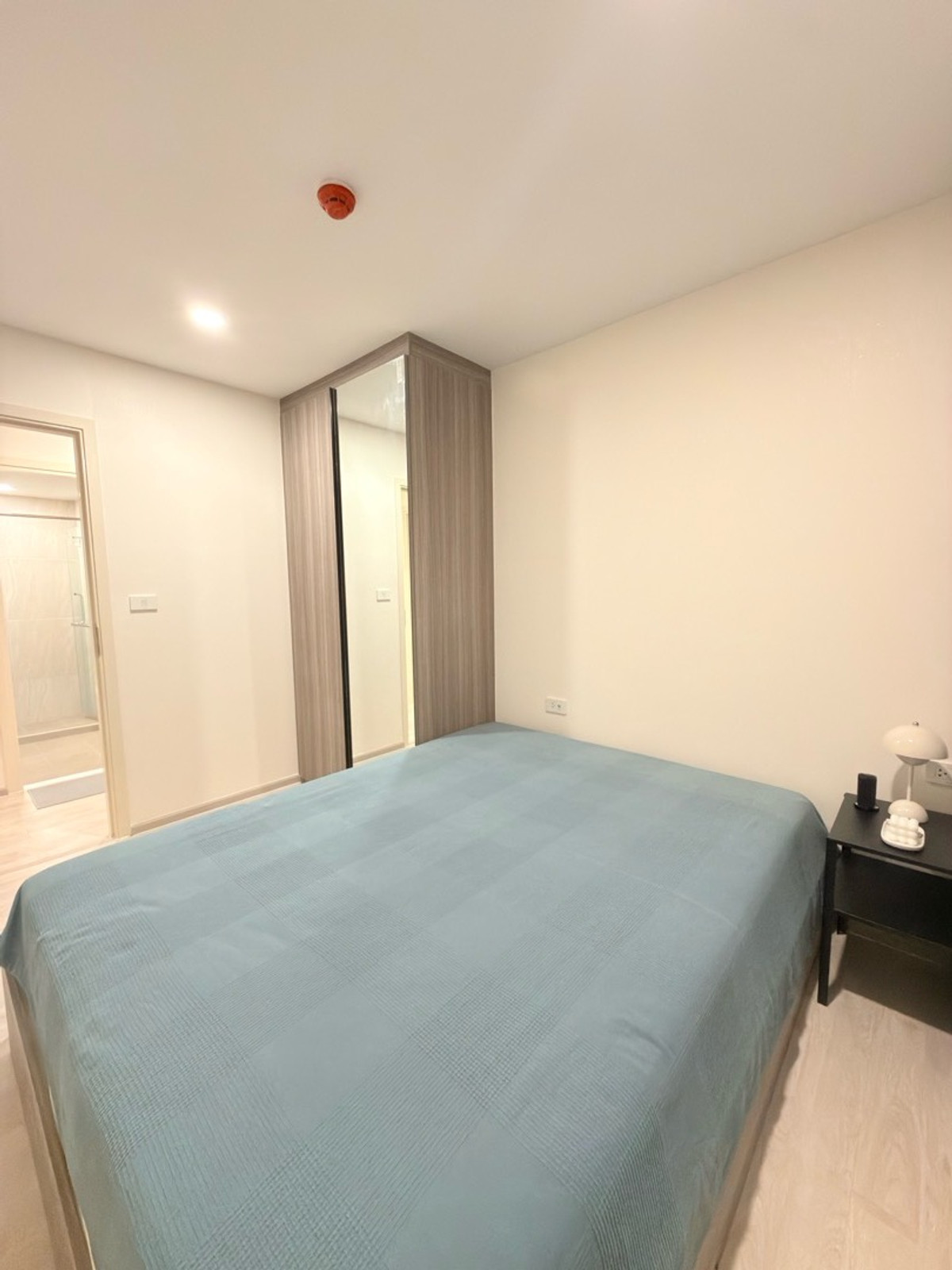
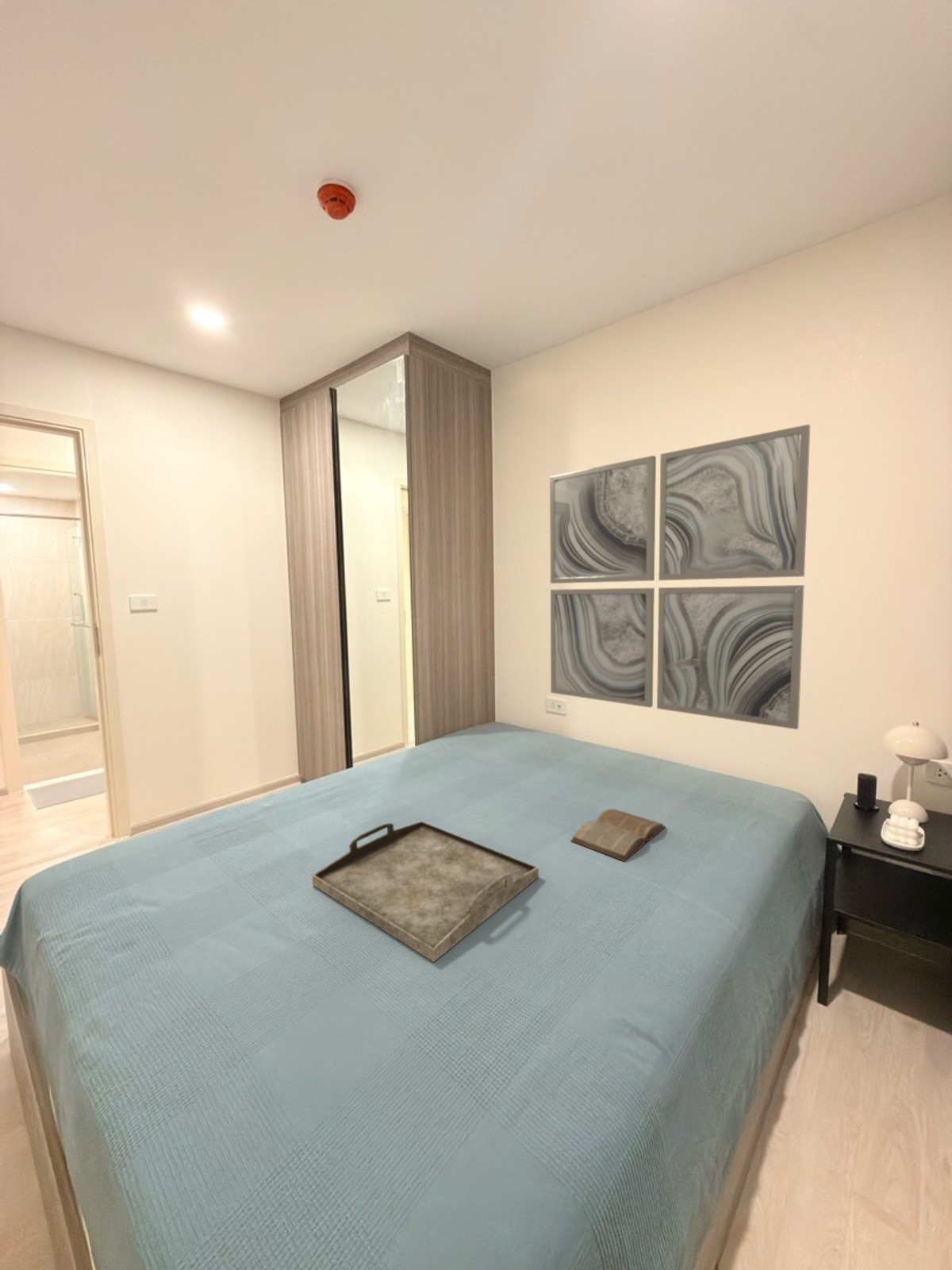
+ book [570,808,666,862]
+ serving tray [312,820,539,963]
+ wall art [549,423,811,730]
